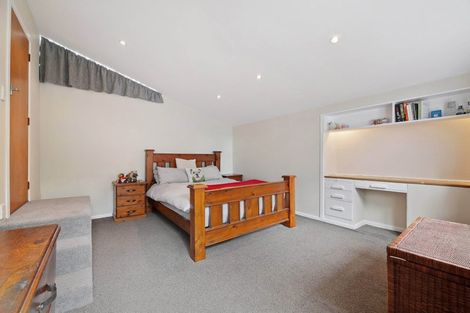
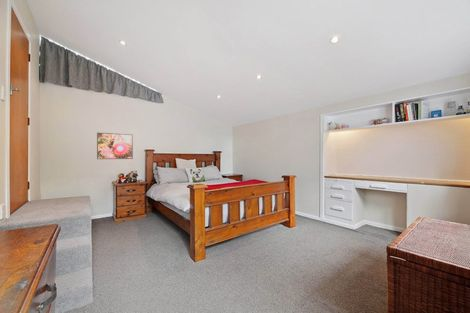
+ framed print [96,132,134,160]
